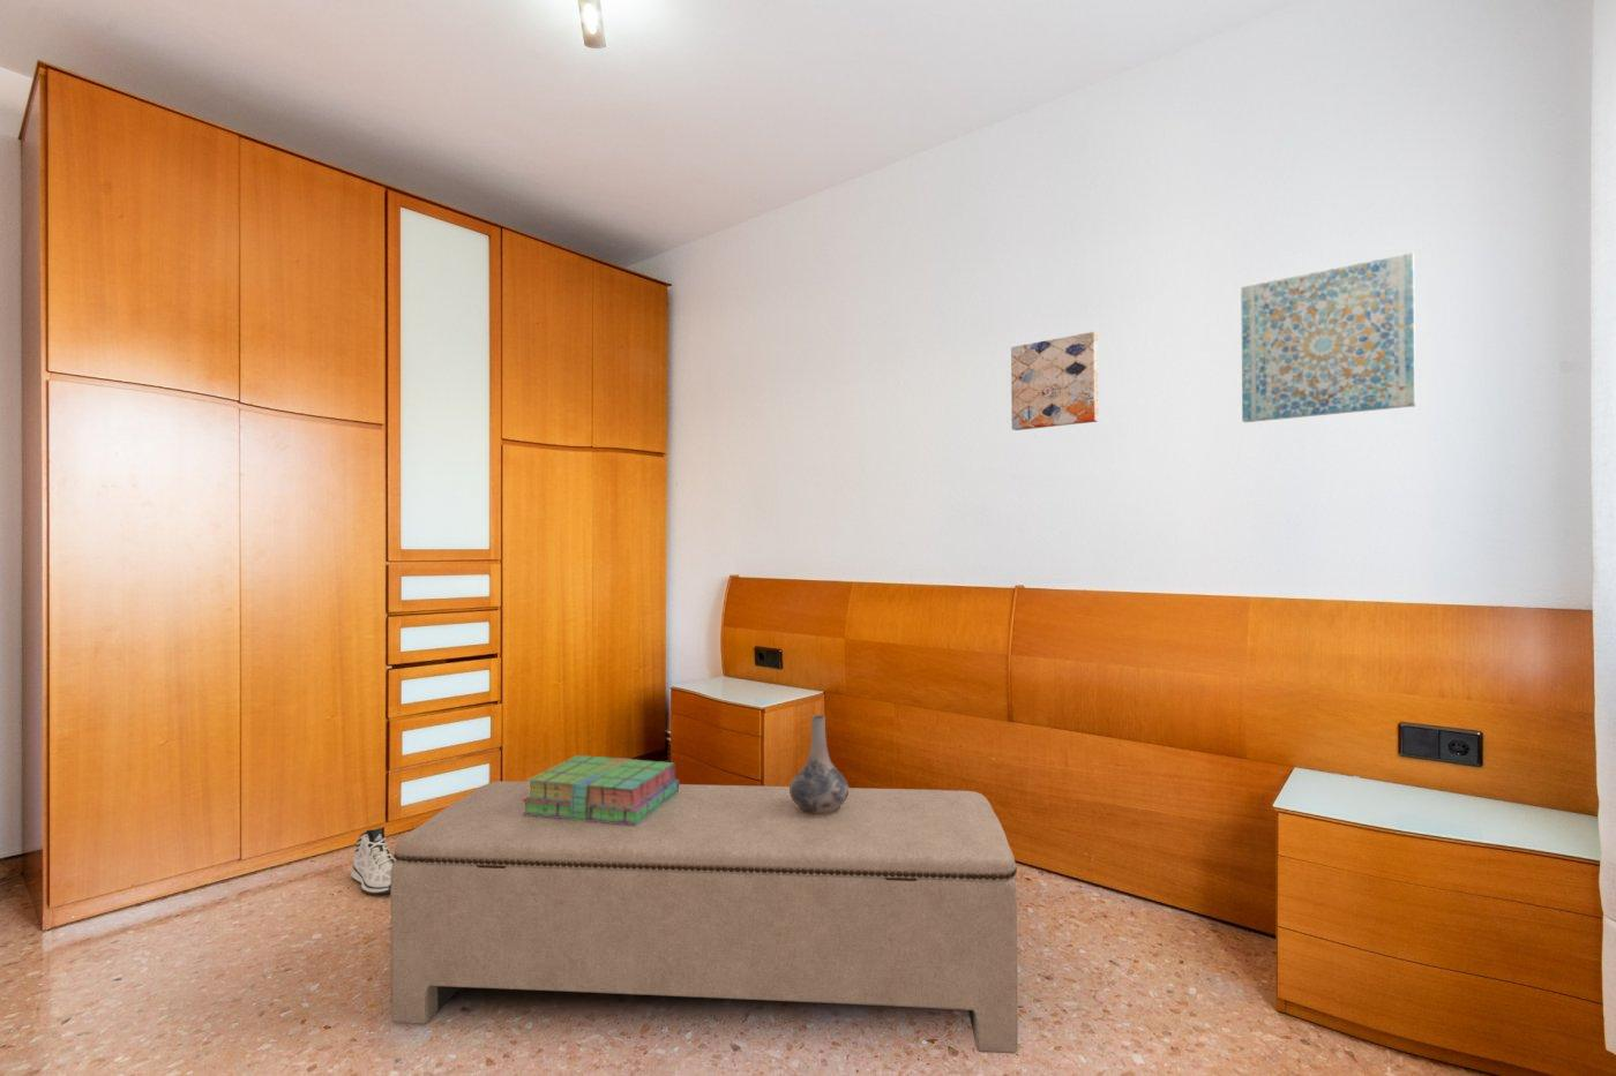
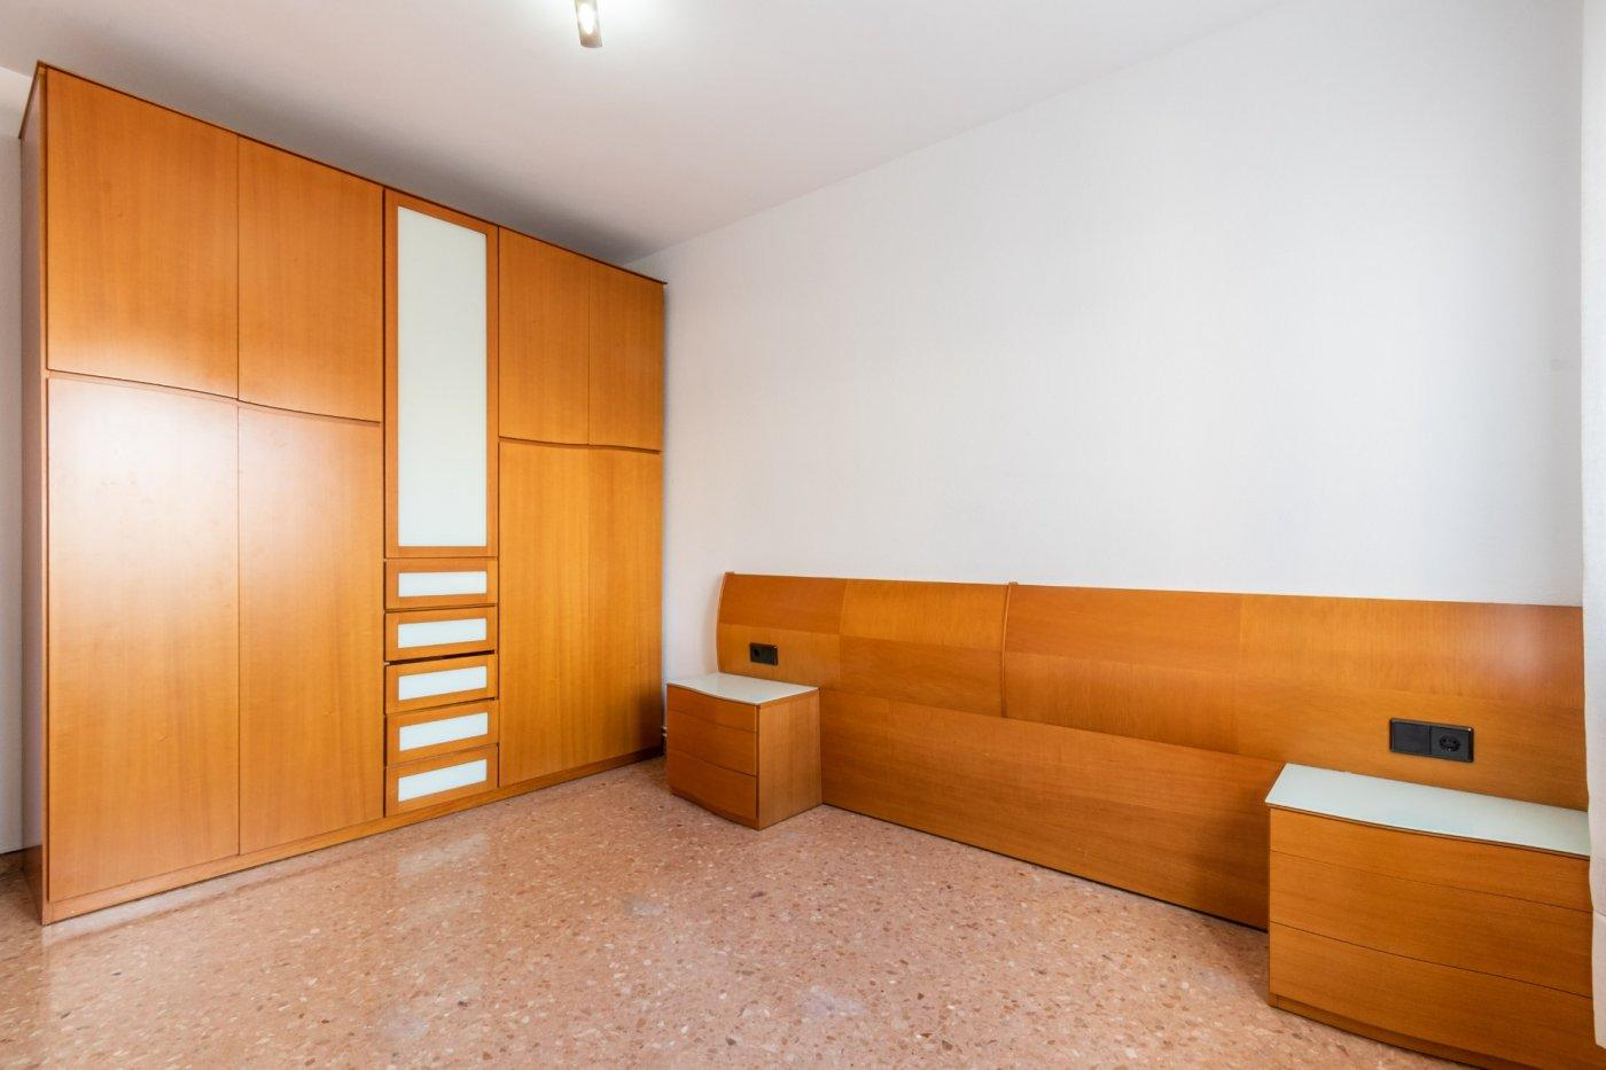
- sneaker [350,826,396,896]
- wall art [1240,251,1417,423]
- stack of books [521,754,680,826]
- wall art [1010,331,1099,431]
- decorative vase [788,713,849,815]
- bench [390,779,1019,1054]
